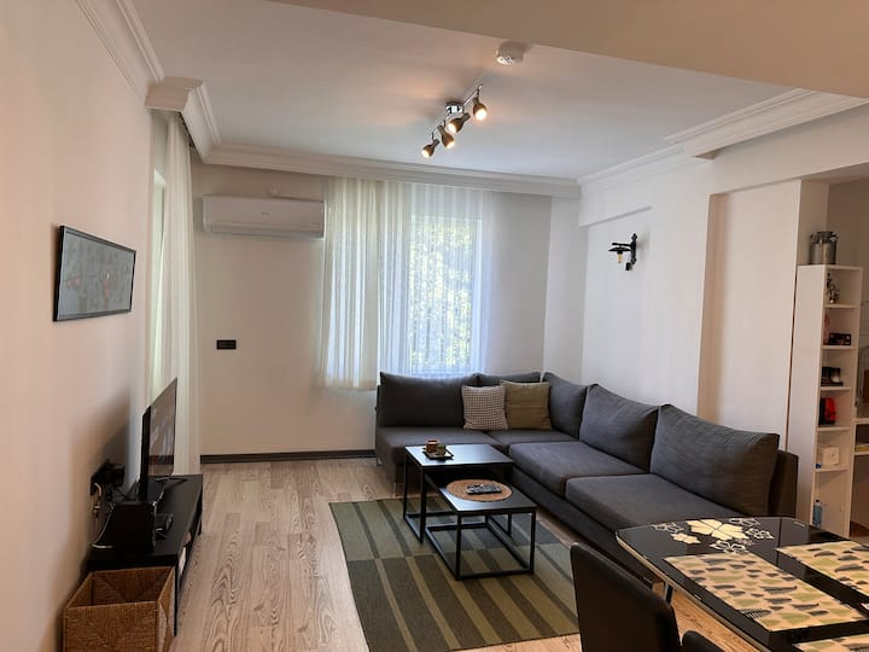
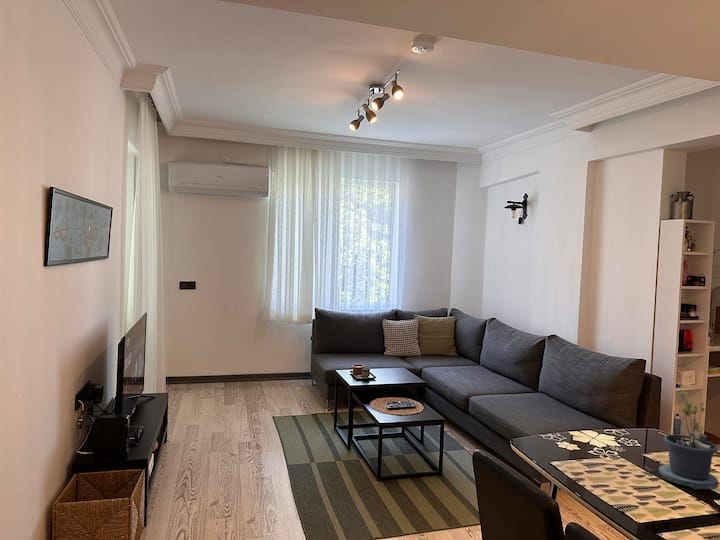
+ potted plant [643,390,719,490]
